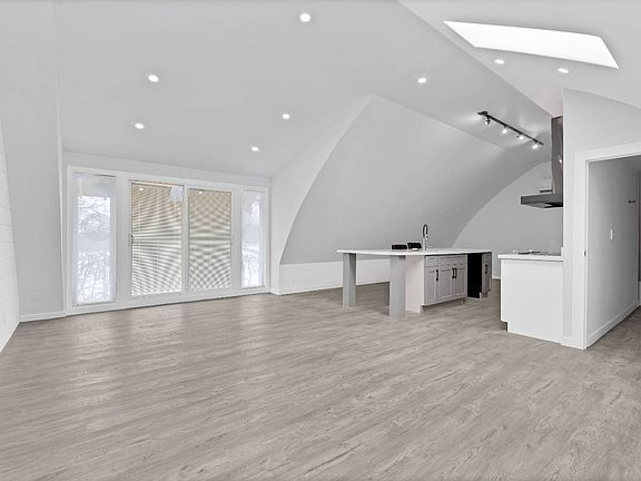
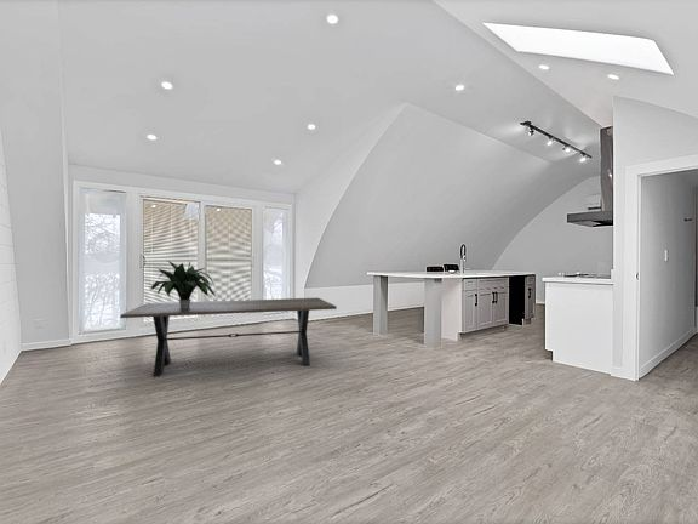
+ dining table [119,297,338,377]
+ potted plant [149,260,217,309]
